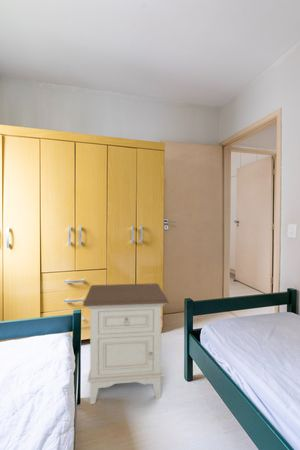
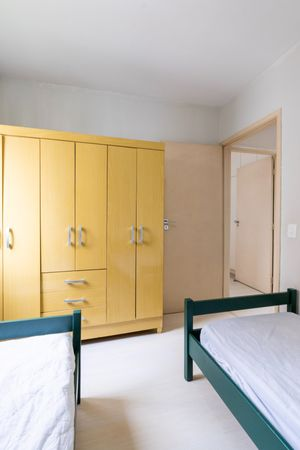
- nightstand [82,282,170,405]
